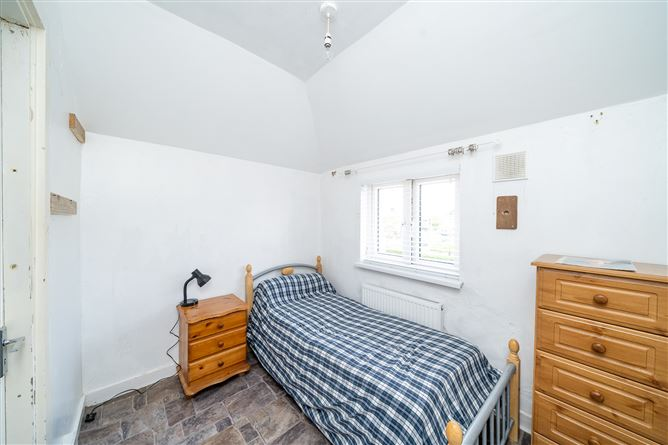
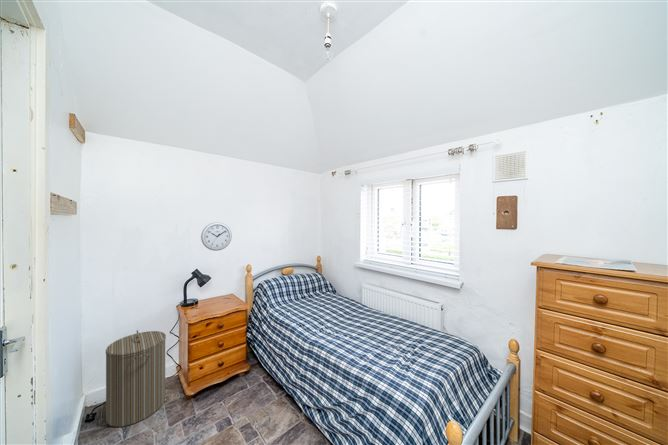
+ wall clock [200,221,233,252]
+ laundry hamper [105,329,167,428]
